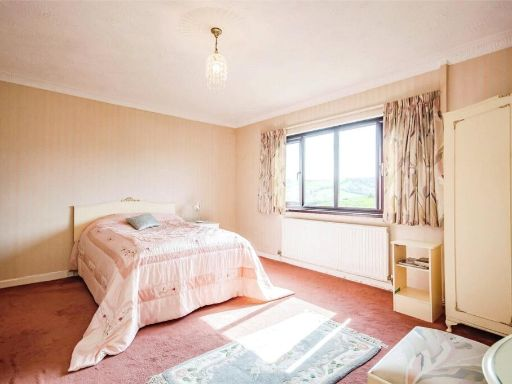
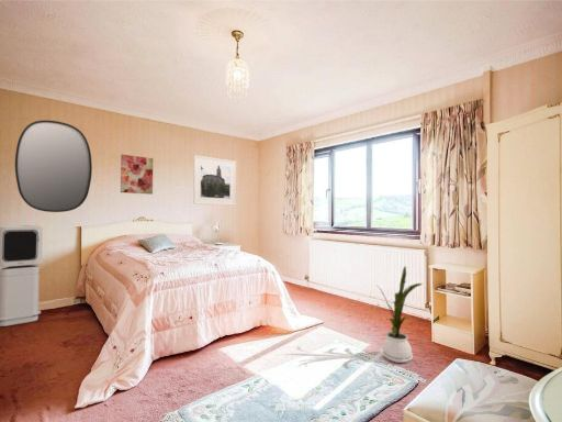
+ wall art [120,154,154,196]
+ house plant [376,265,424,364]
+ air purifier [0,224,44,327]
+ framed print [192,155,237,207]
+ home mirror [14,119,93,213]
